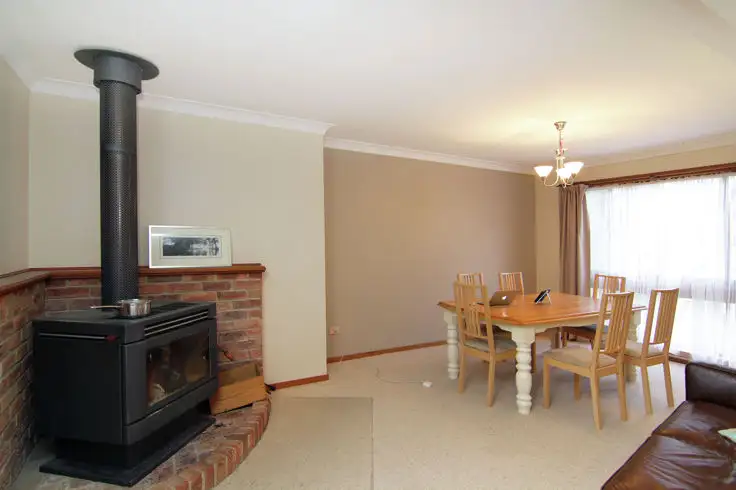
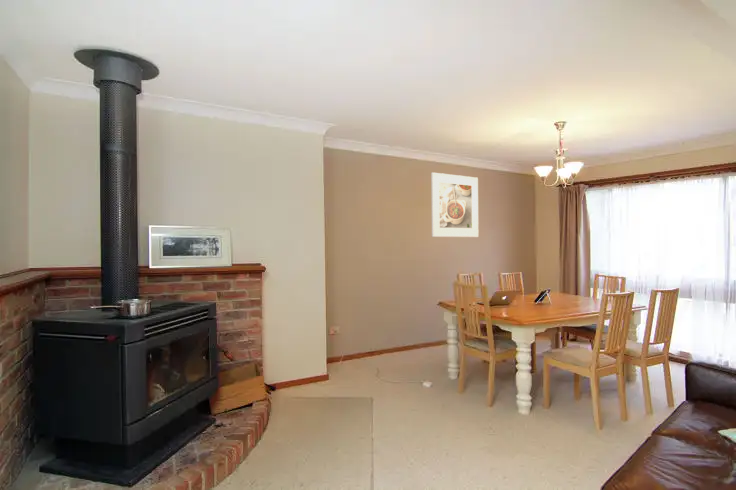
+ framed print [430,171,479,238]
